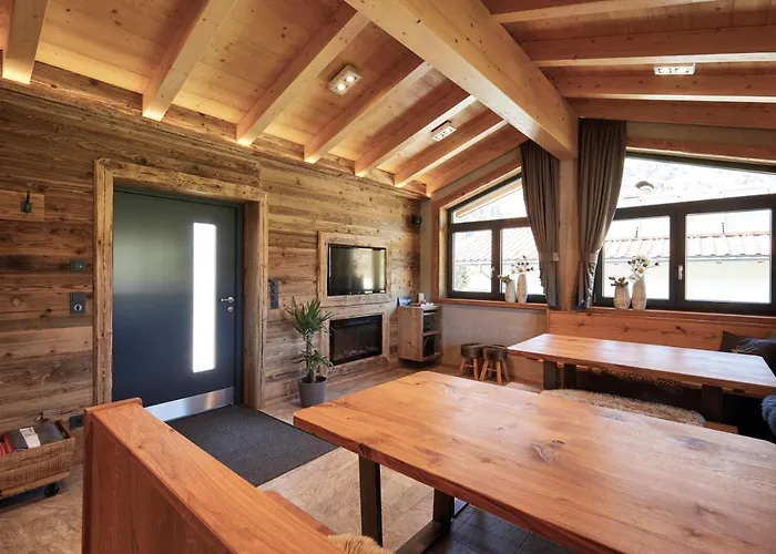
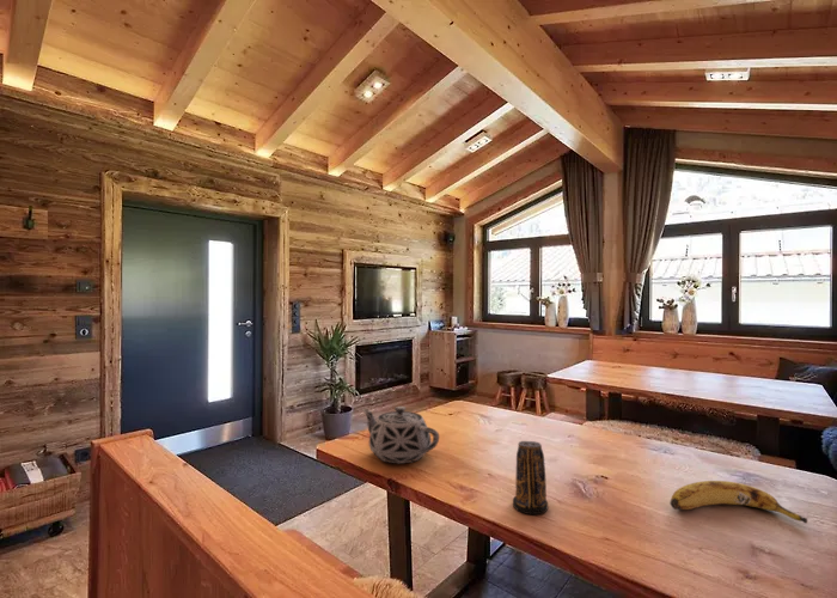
+ teapot [361,405,440,464]
+ candle [512,440,549,515]
+ fruit [670,480,808,525]
